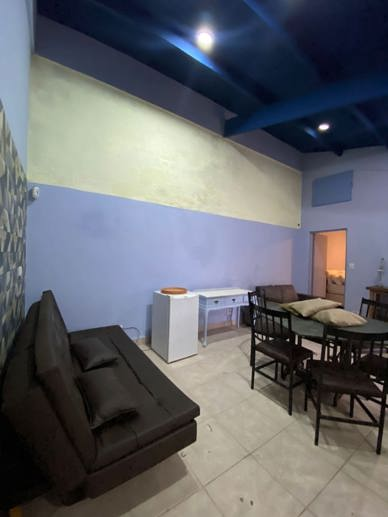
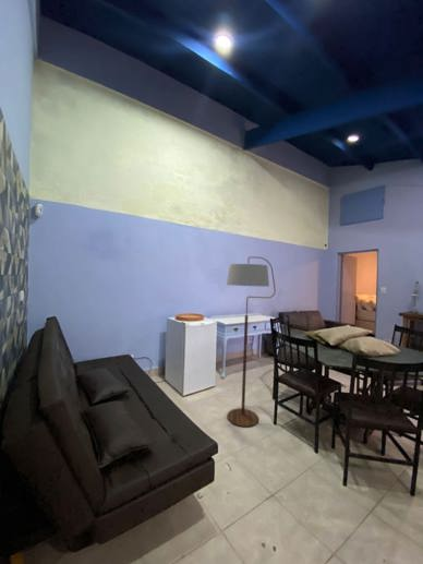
+ floor lamp [226,255,277,428]
